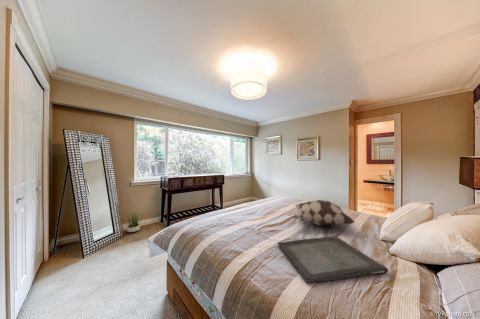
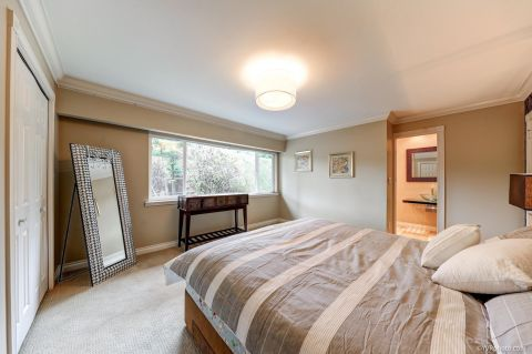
- serving tray [277,235,389,283]
- decorative pillow [293,199,355,226]
- potted plant [123,212,145,233]
